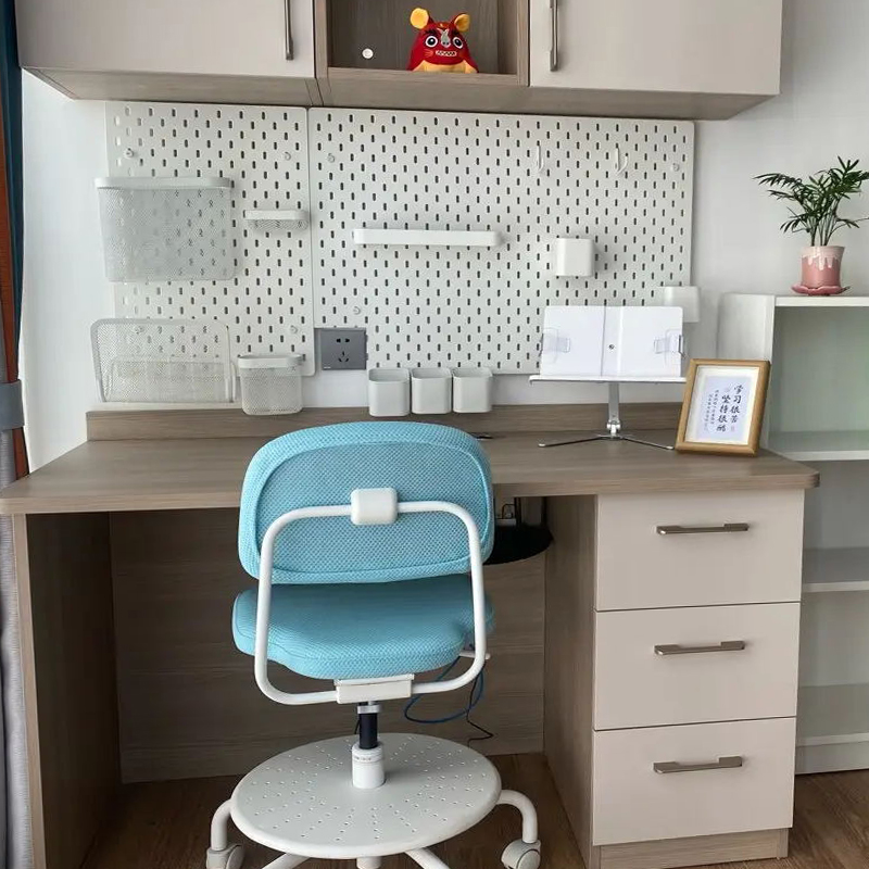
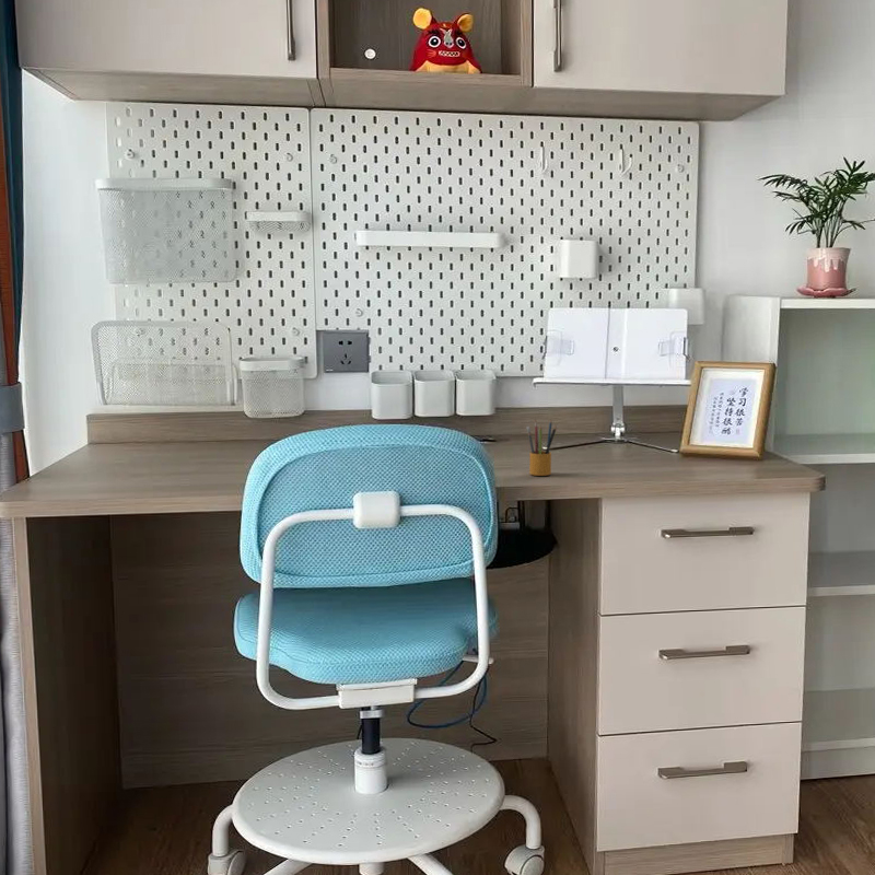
+ pencil box [526,418,557,477]
